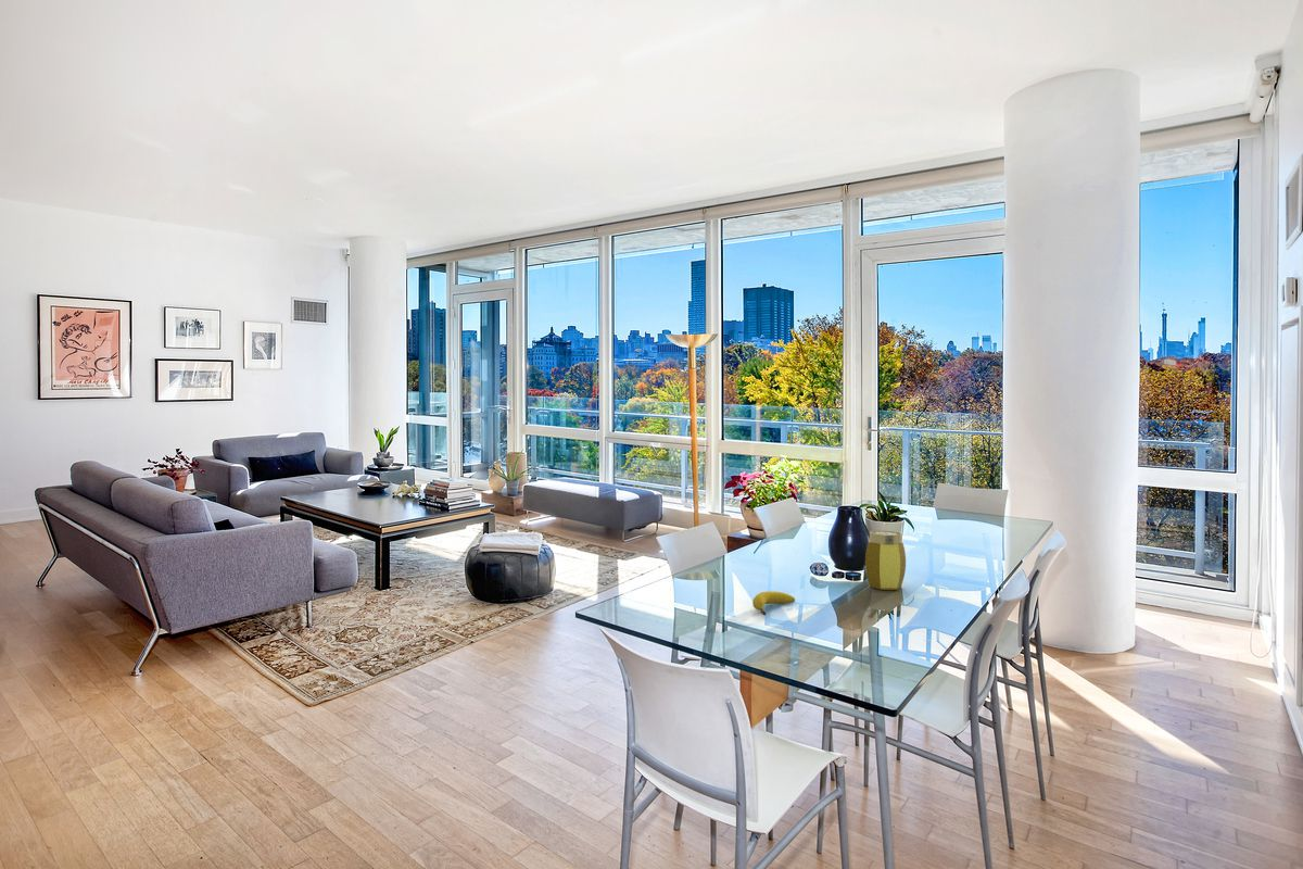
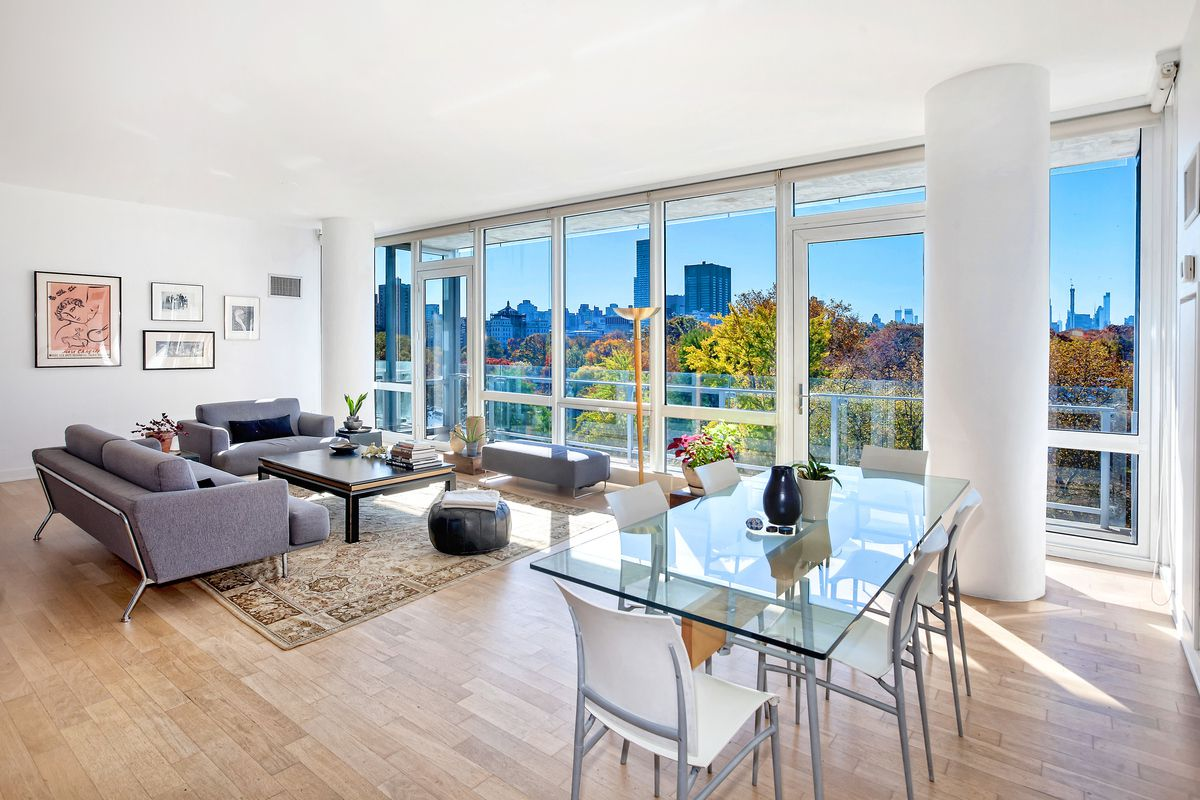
- fruit [751,590,796,616]
- jar [864,530,907,591]
